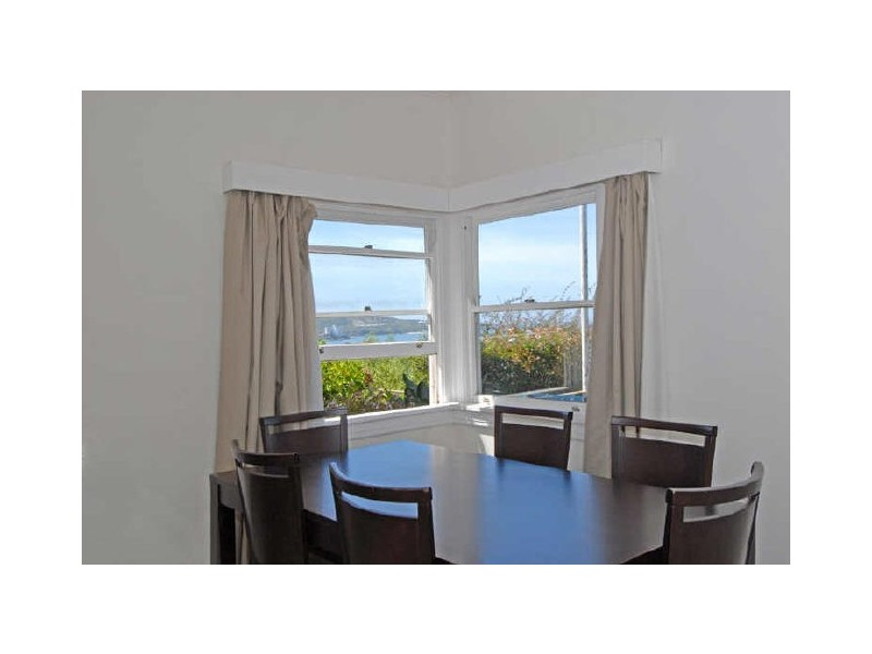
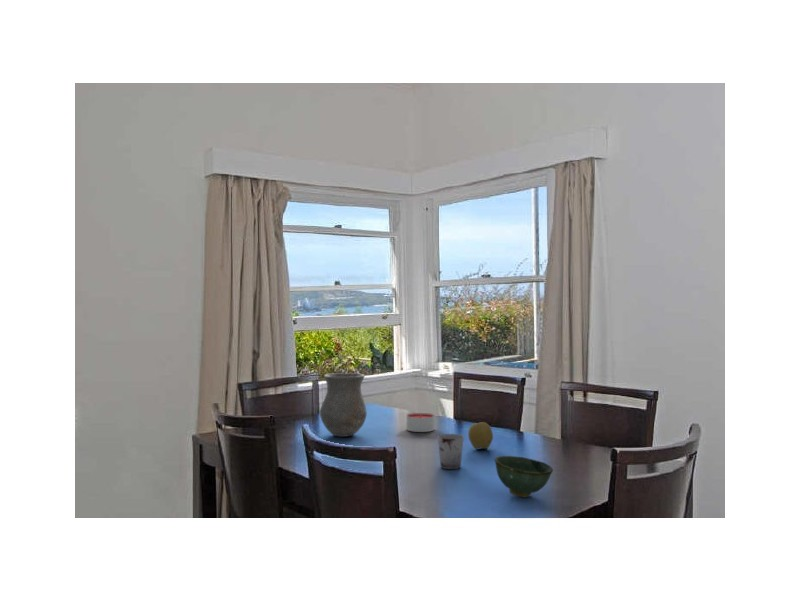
+ fruit [467,421,494,450]
+ bowl [494,455,554,498]
+ candle [405,412,436,433]
+ vase [319,372,368,438]
+ cup [437,433,465,470]
